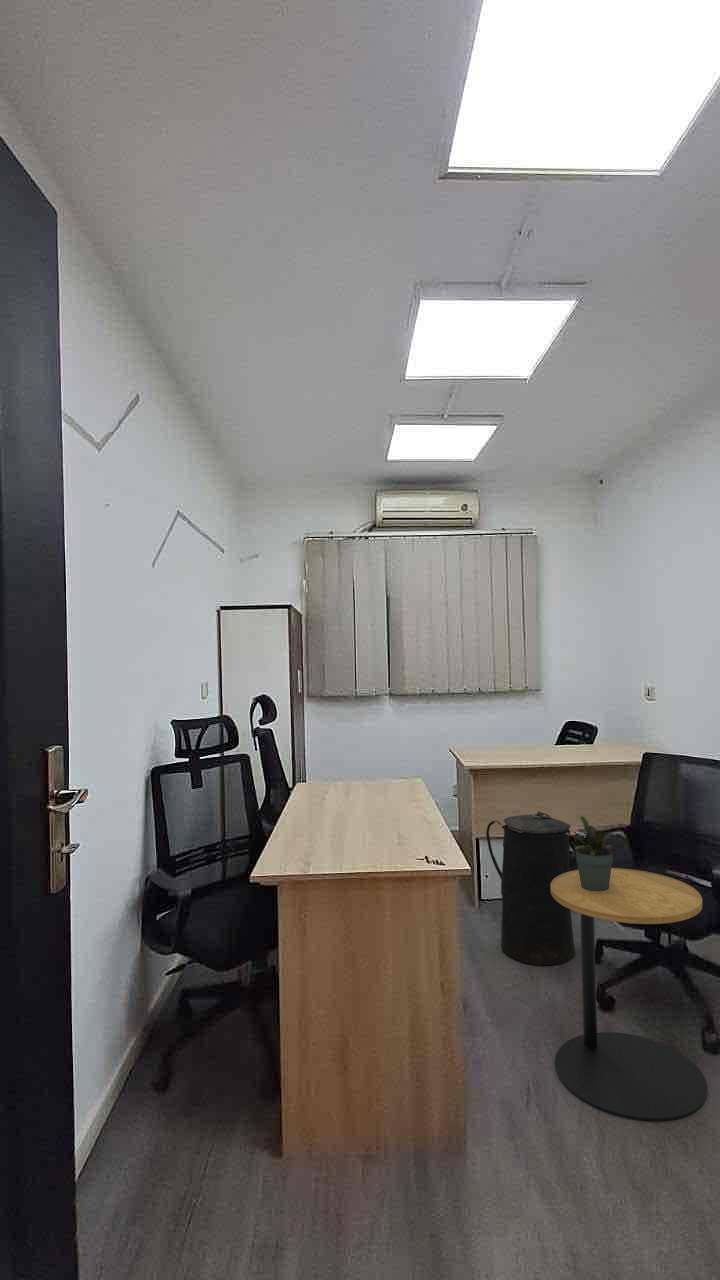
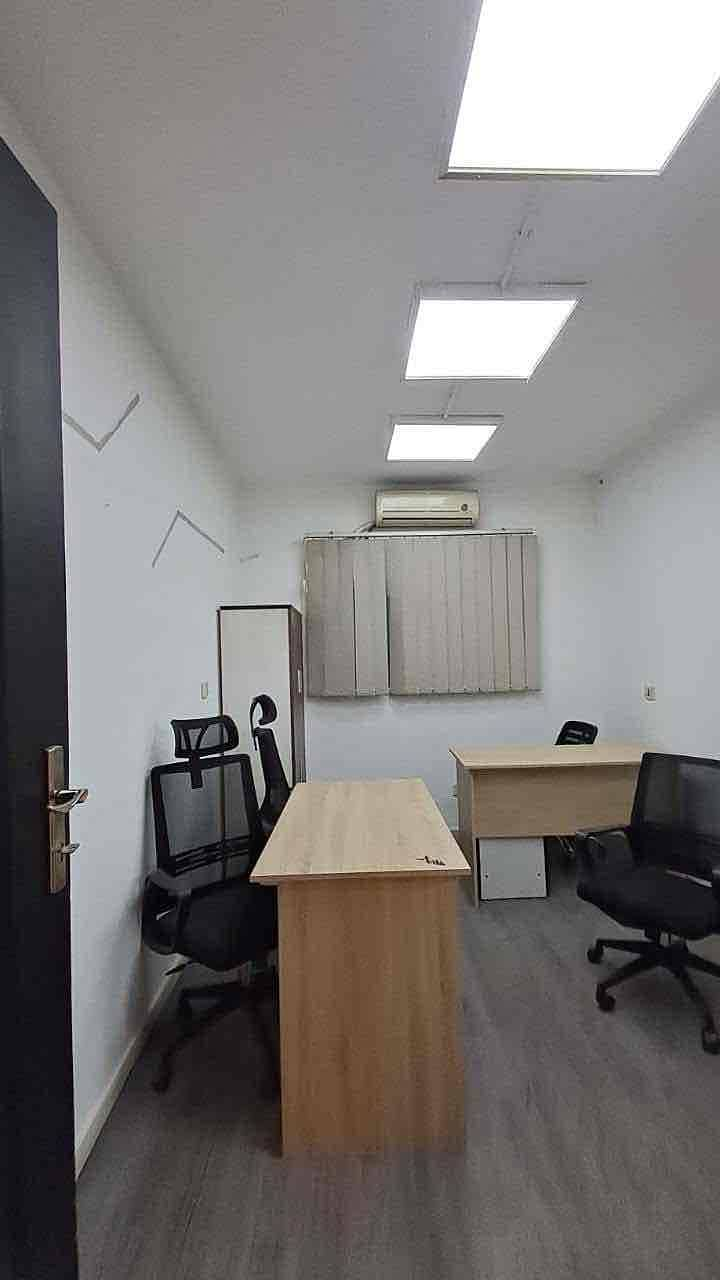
- trash can [485,811,576,967]
- potted plant [566,815,621,891]
- side table [551,867,708,1123]
